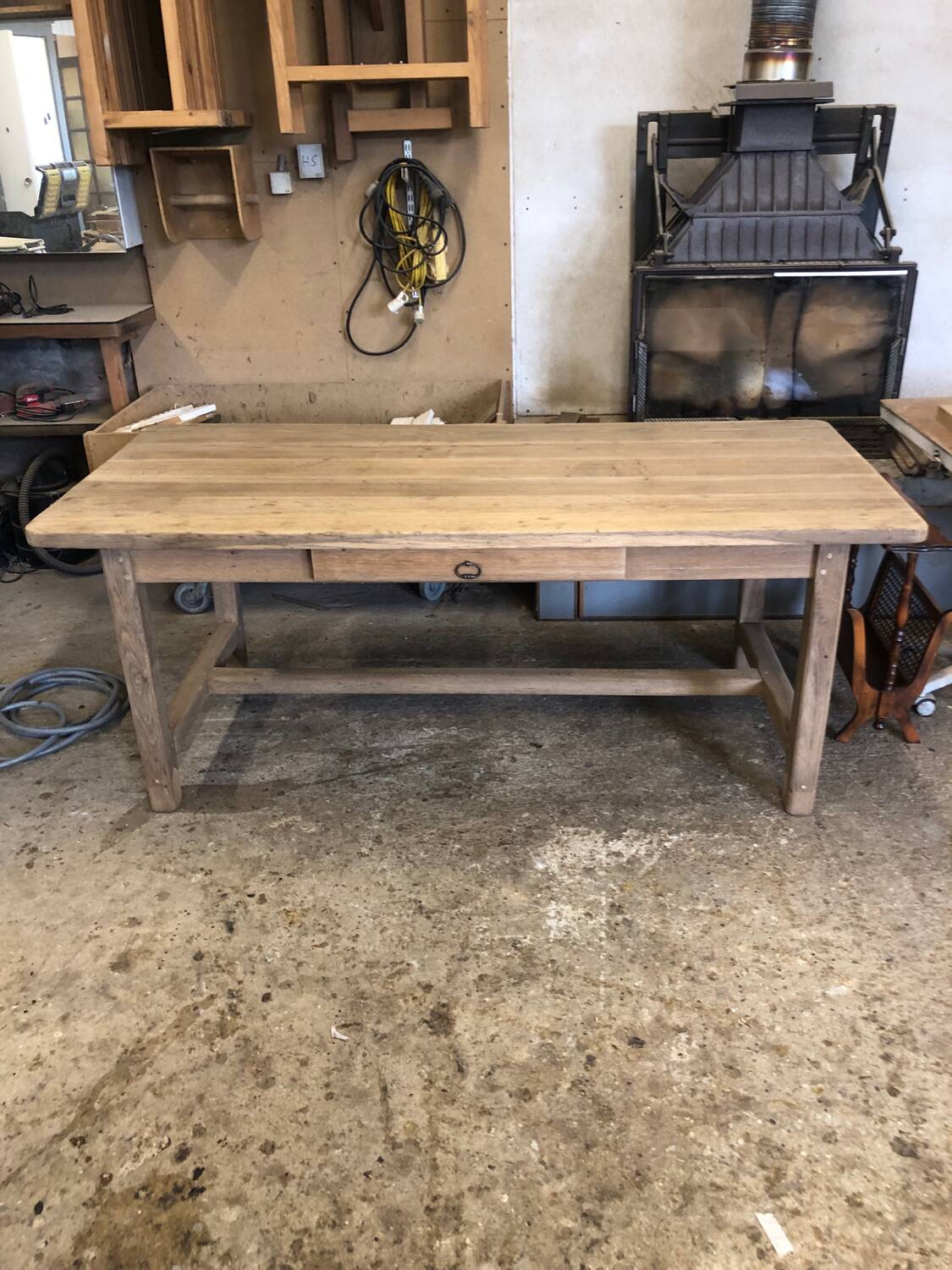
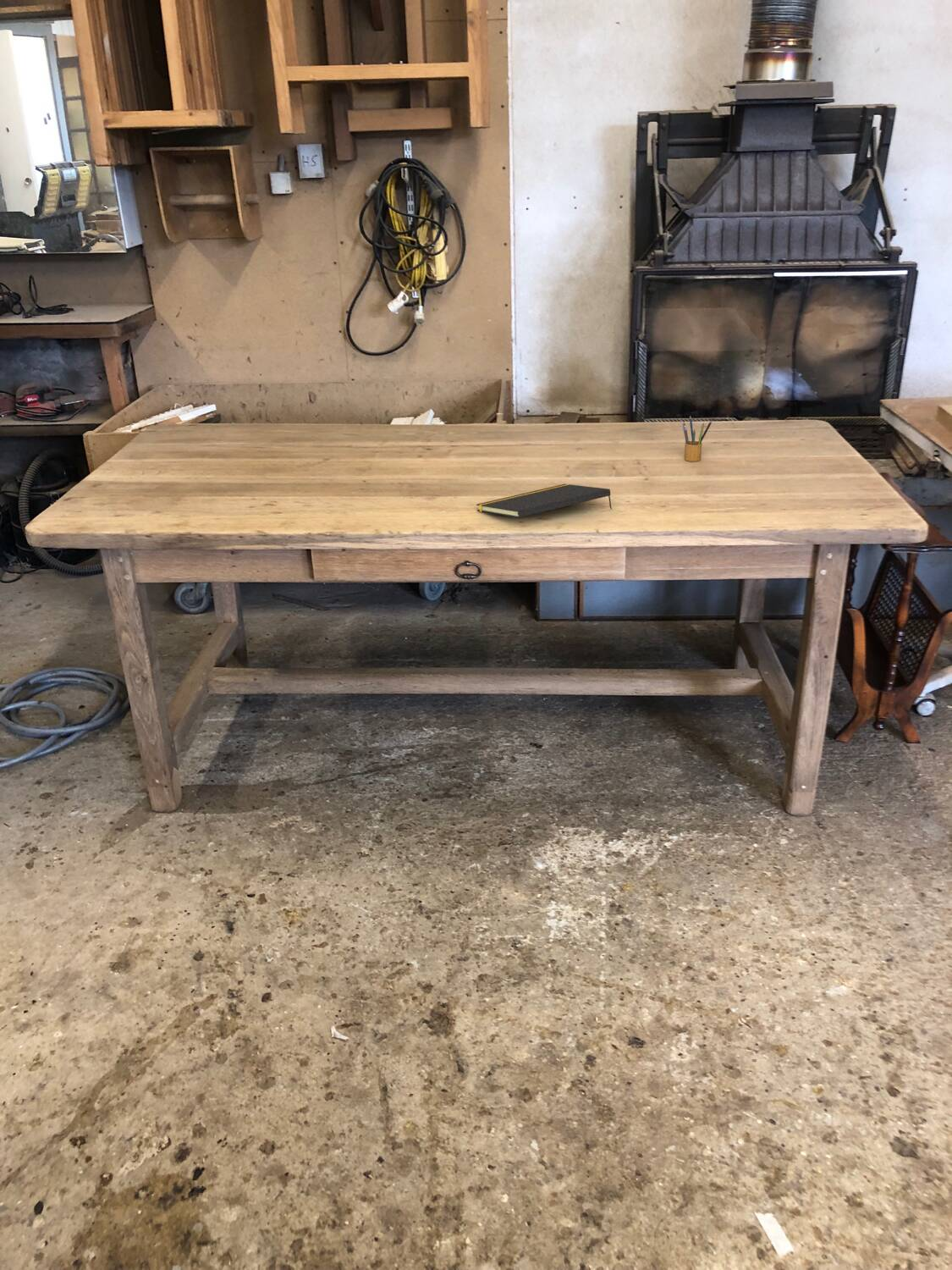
+ pencil box [680,415,713,462]
+ notepad [476,483,613,519]
